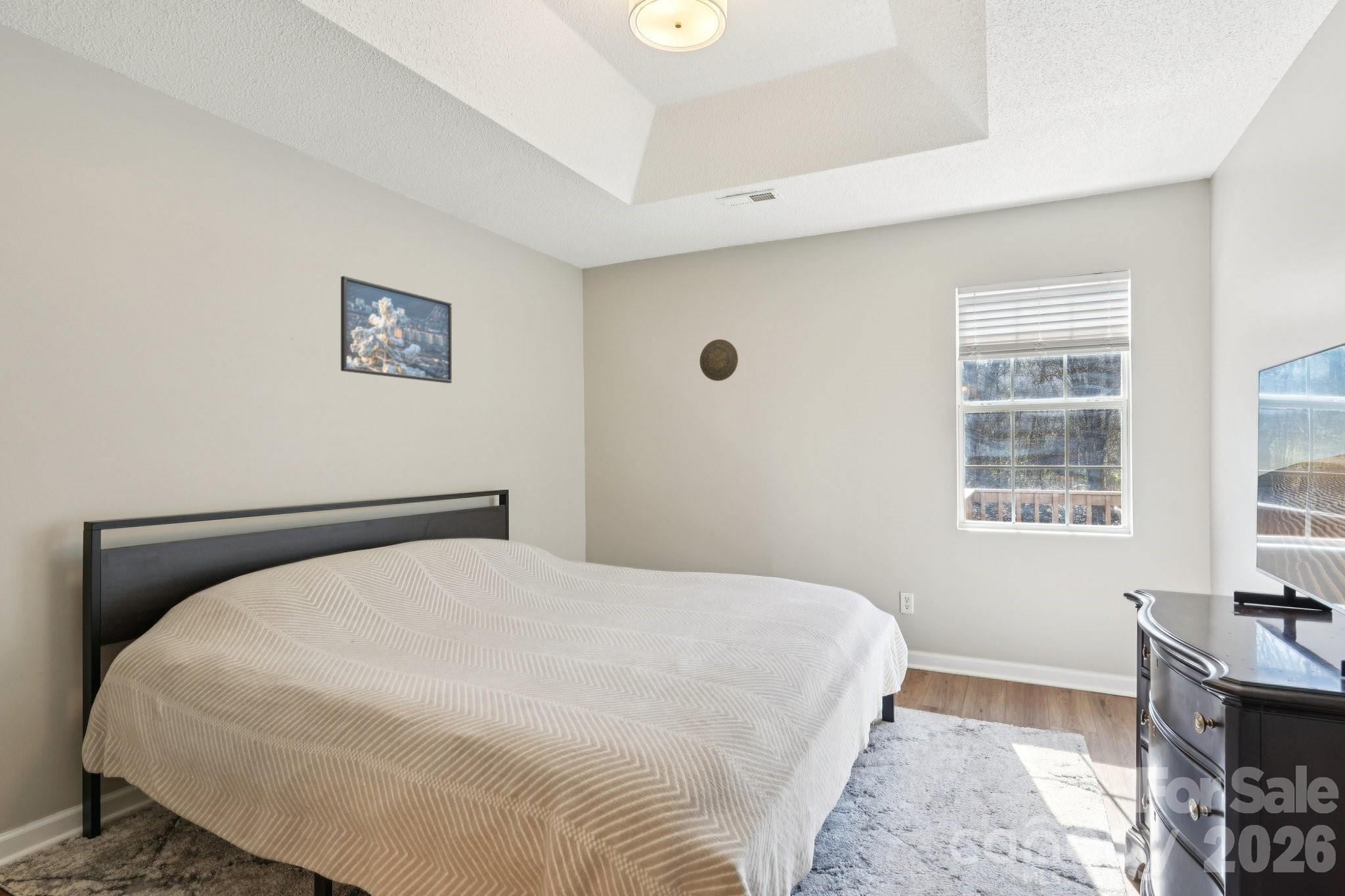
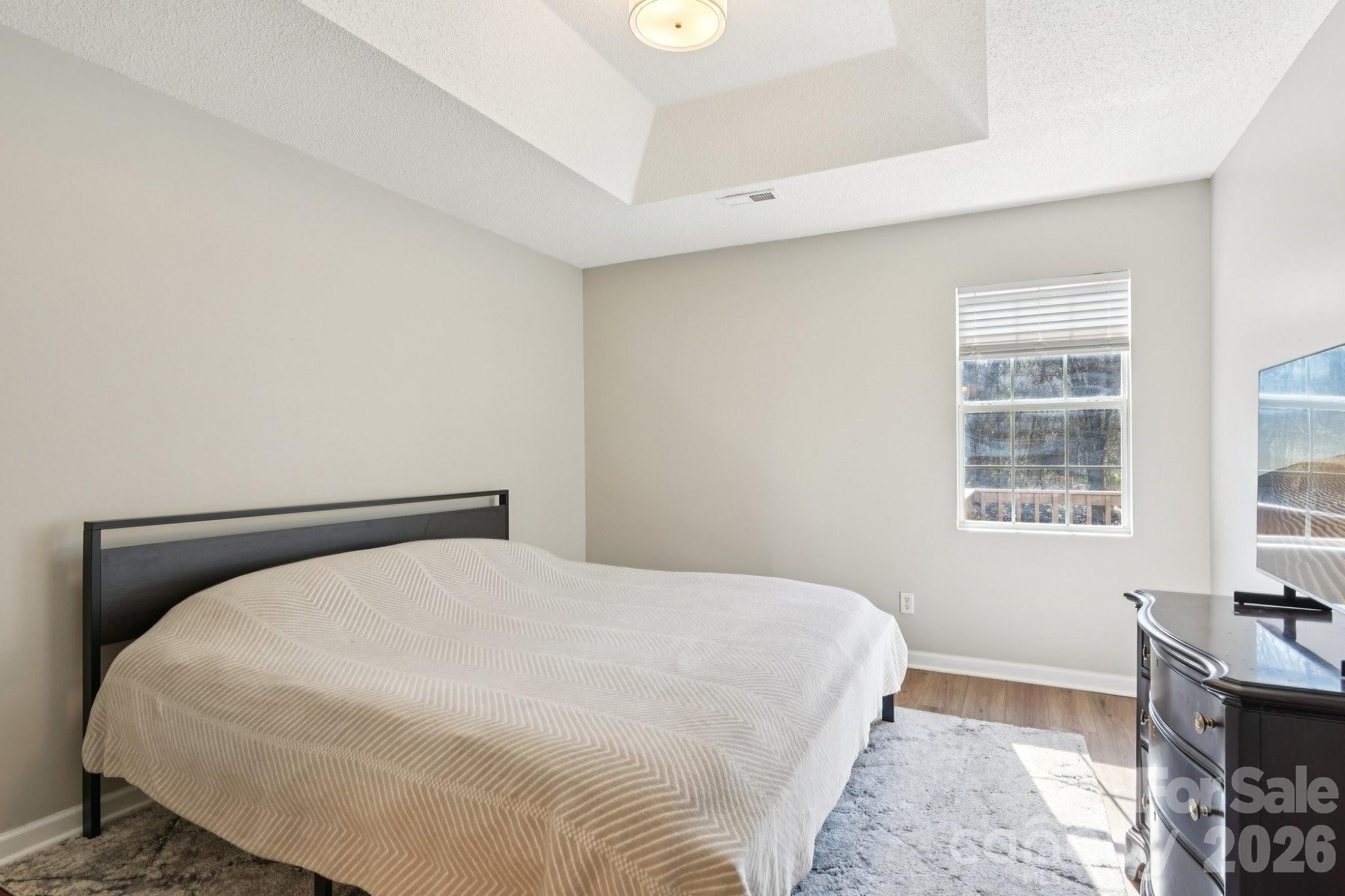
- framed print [340,275,452,384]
- decorative plate [699,339,739,381]
